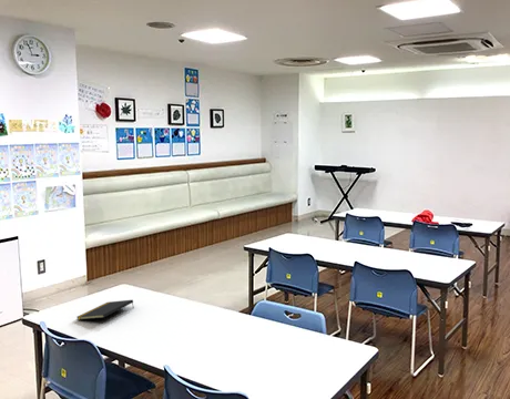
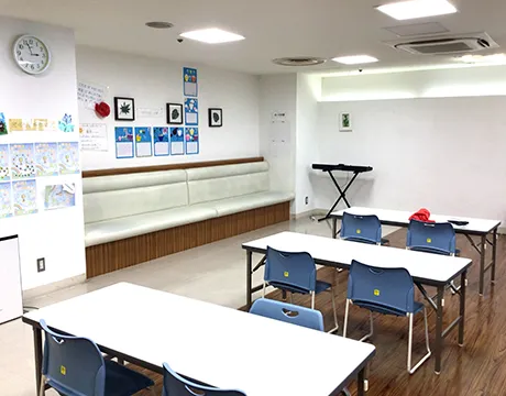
- notepad [76,299,134,321]
